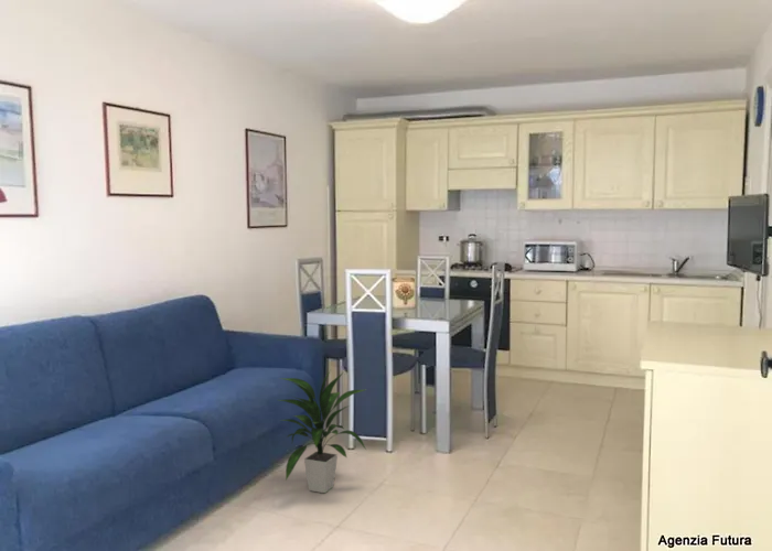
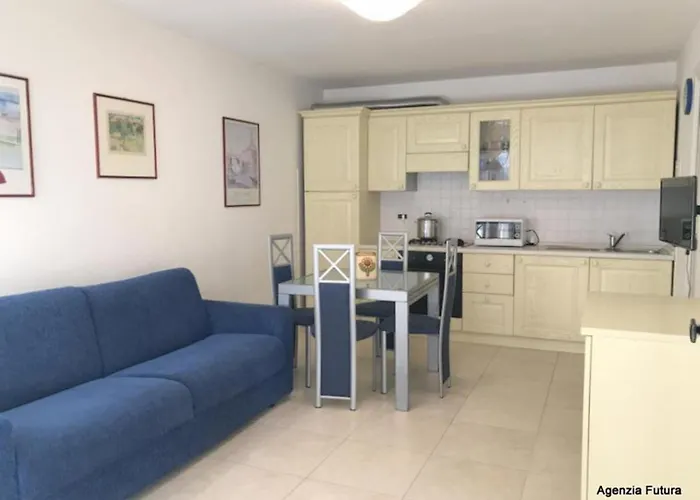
- indoor plant [278,370,368,494]
